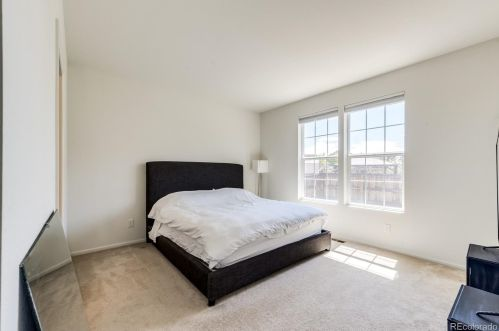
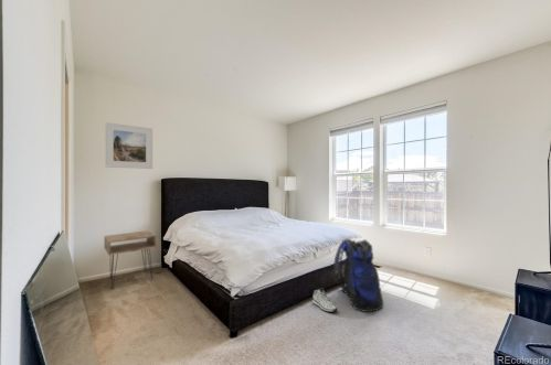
+ sneaker [311,287,338,313]
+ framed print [104,121,153,170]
+ nightstand [103,229,158,289]
+ backpack [332,238,384,313]
